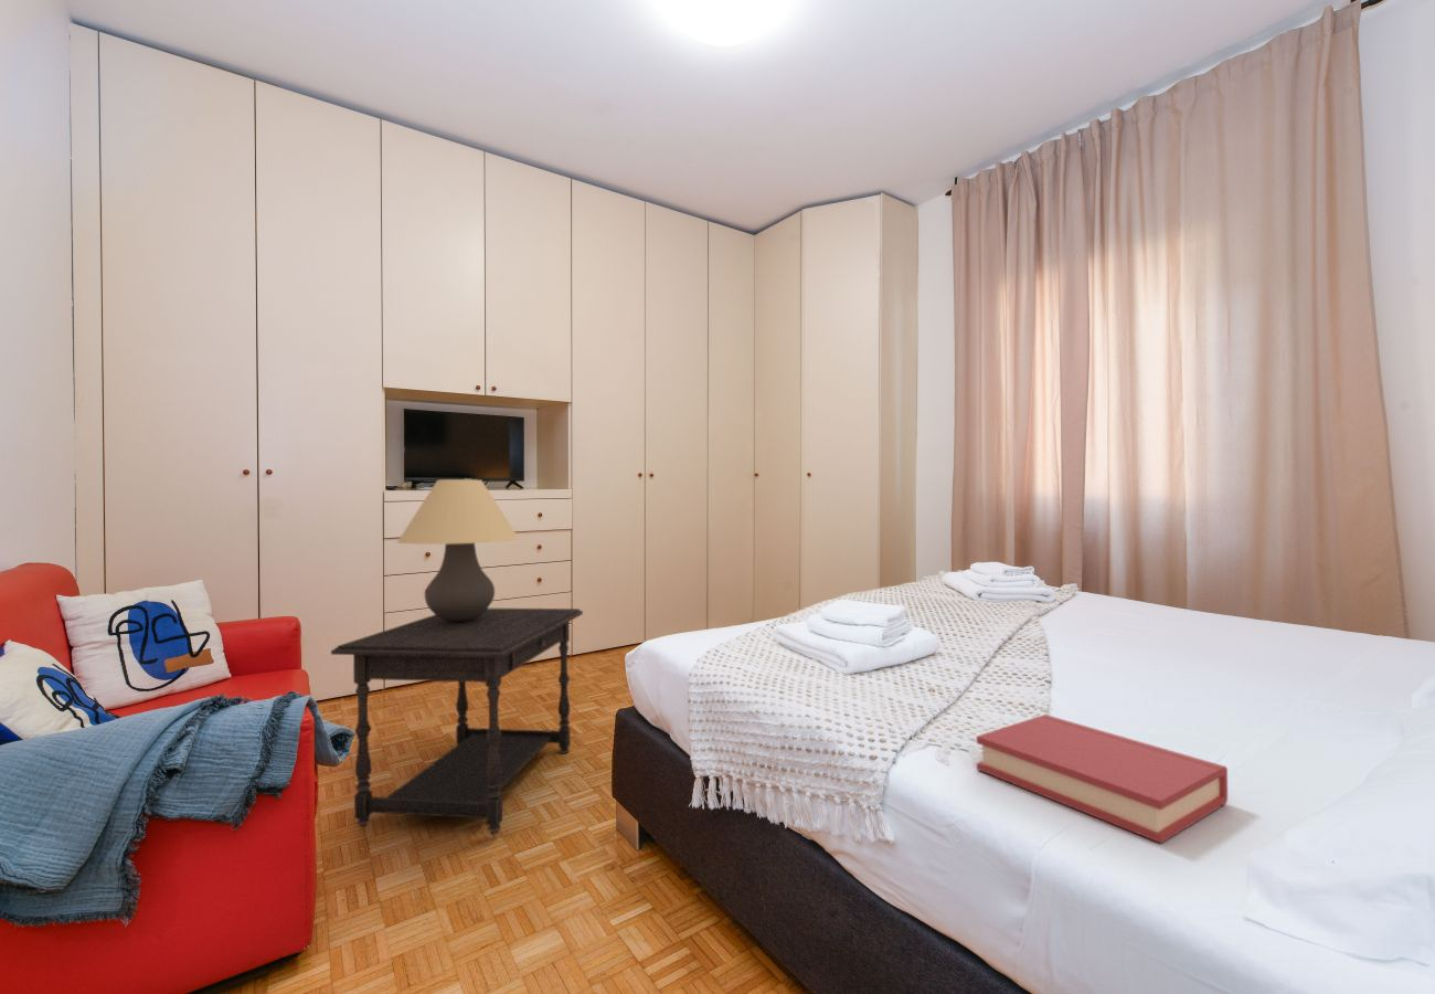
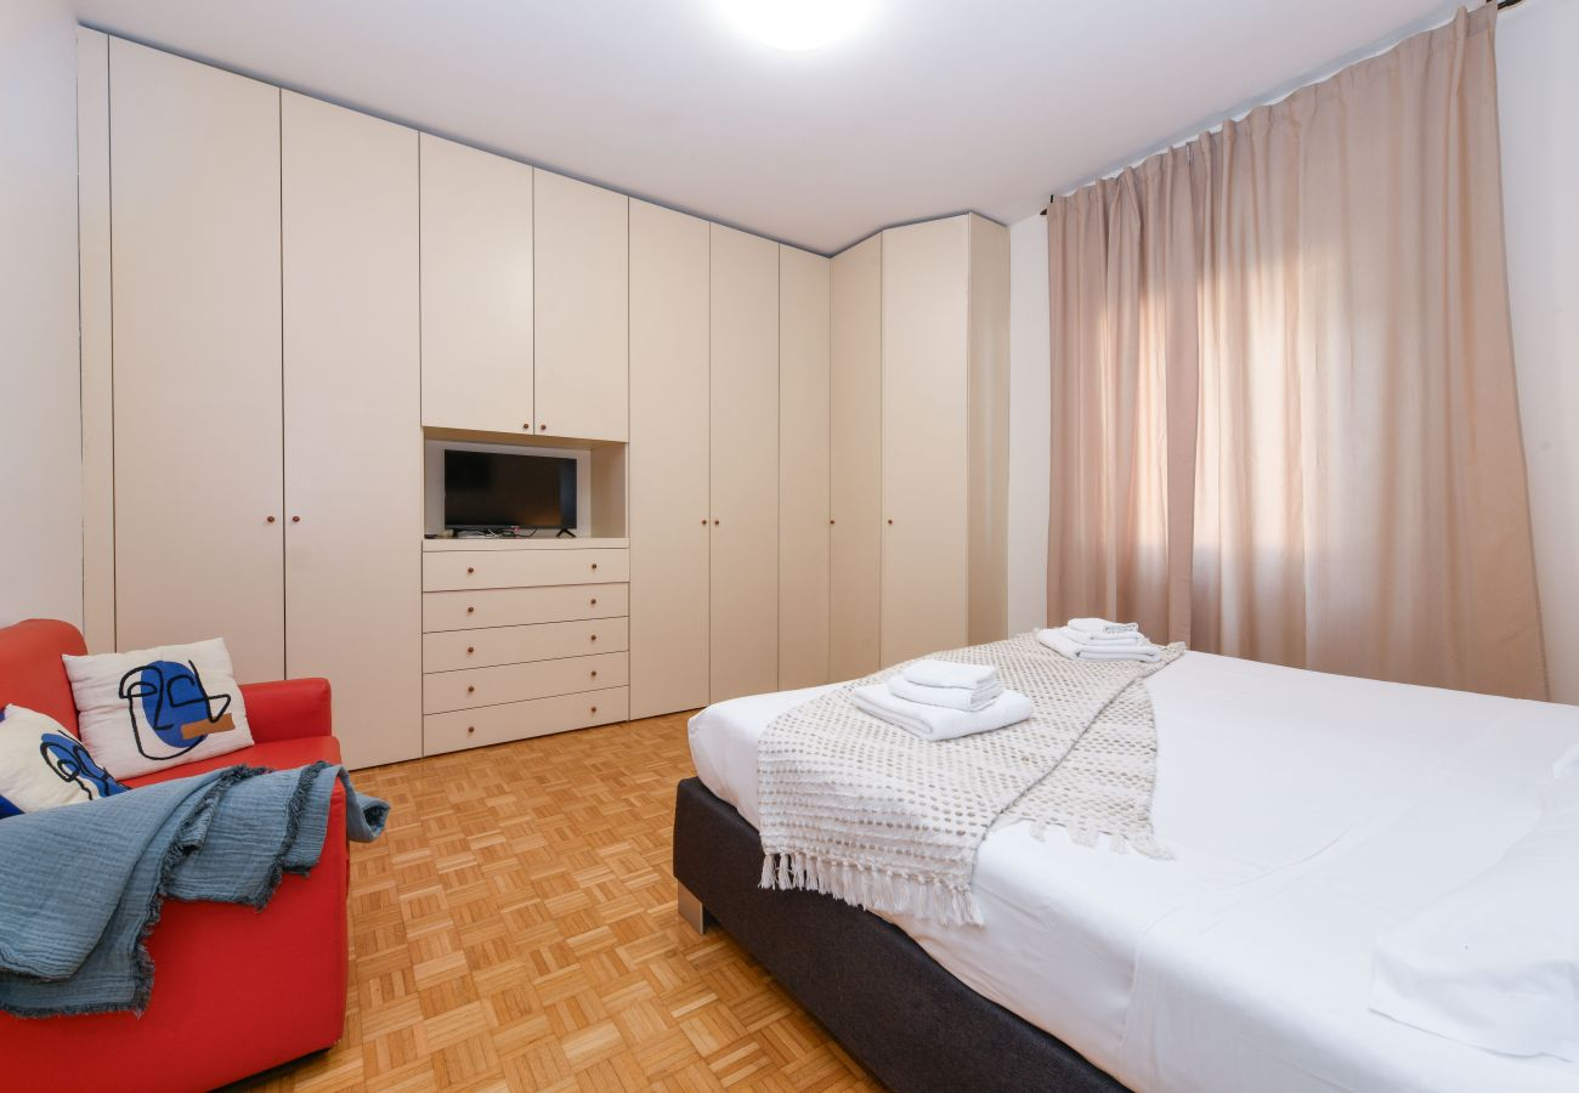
- hardback book [976,713,1229,844]
- side table [330,607,584,836]
- table lamp [396,478,520,622]
